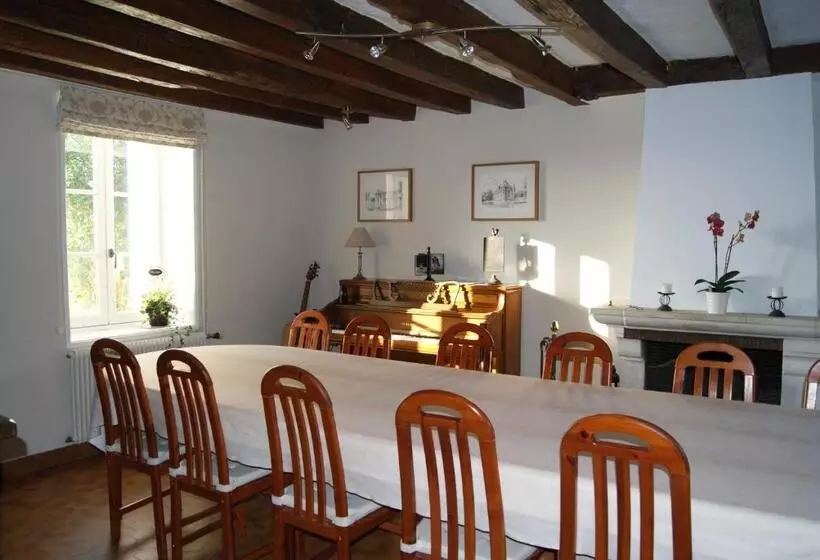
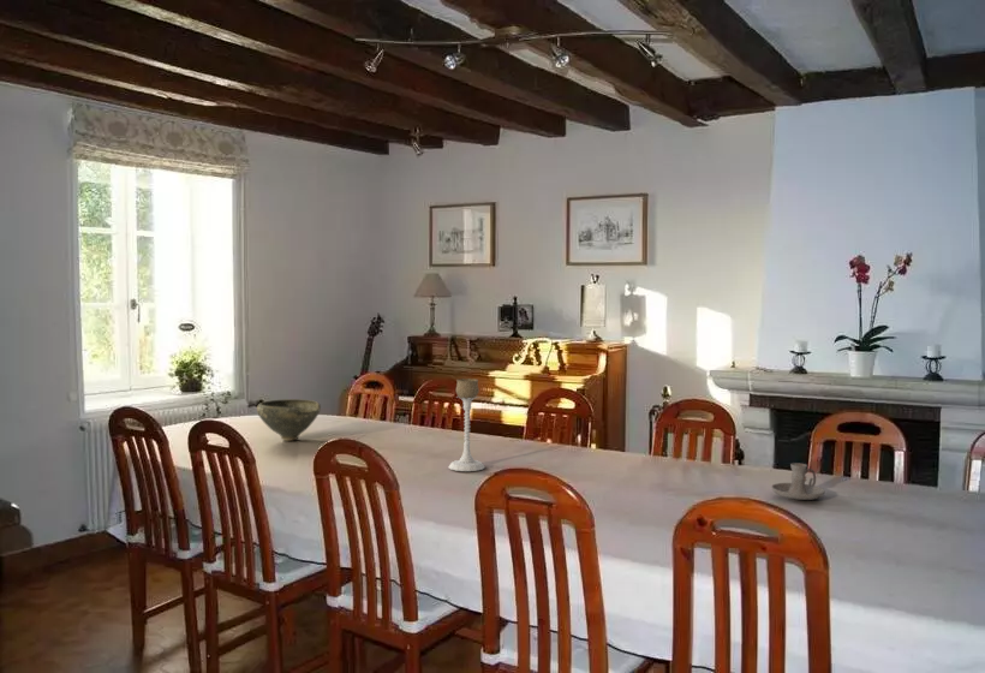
+ bowl [256,398,322,442]
+ candle holder [448,377,485,472]
+ candle holder [770,461,826,501]
